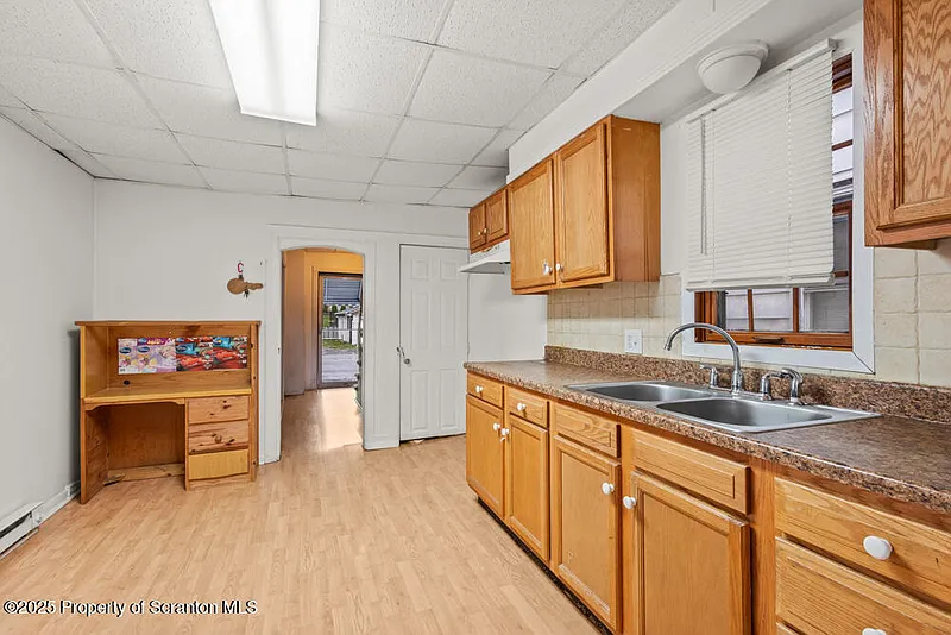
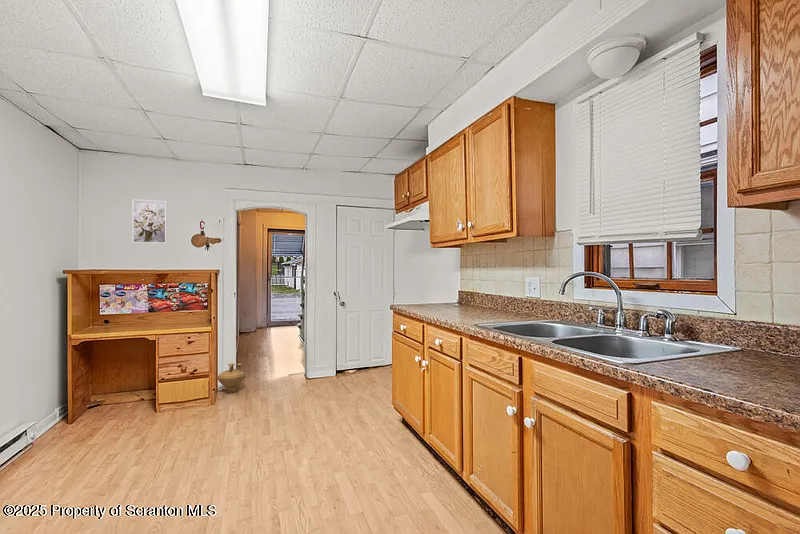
+ ceramic jug [217,362,246,394]
+ wall art [131,198,168,245]
